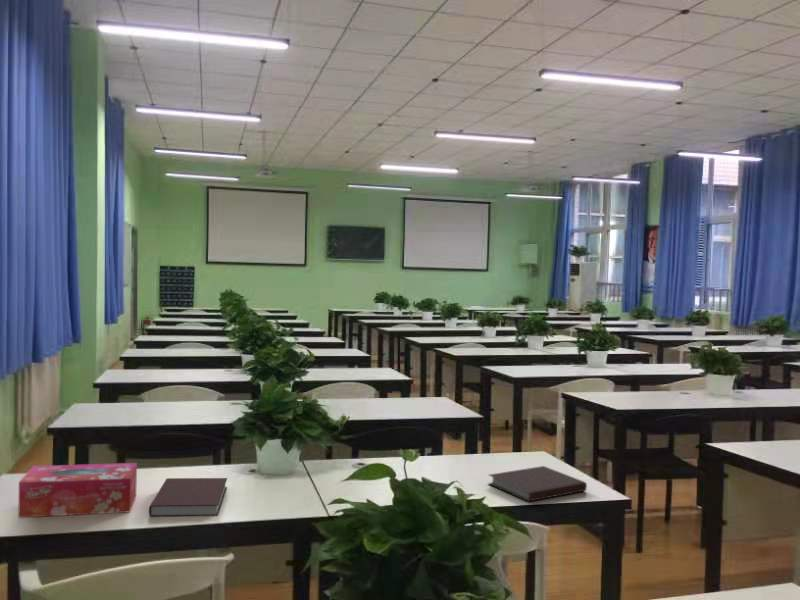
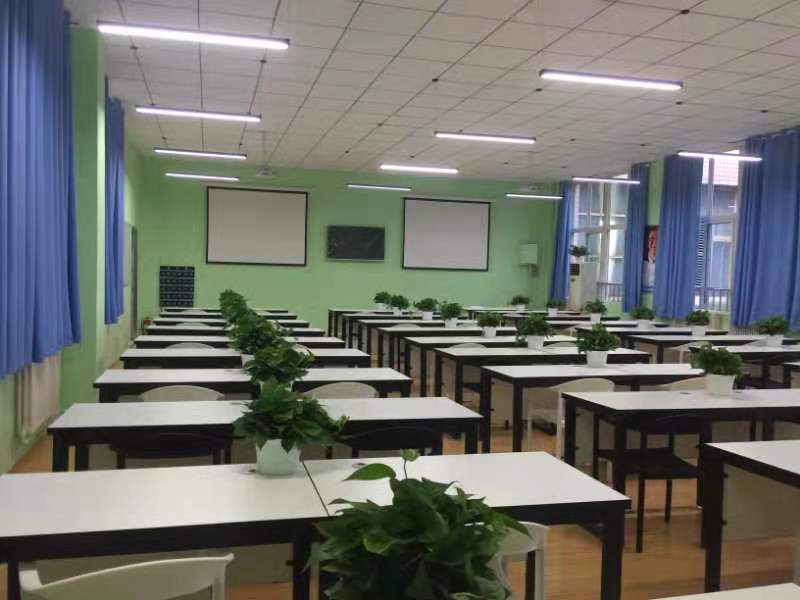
- notebook [487,465,588,503]
- notebook [148,477,228,517]
- tissue box [17,462,138,519]
